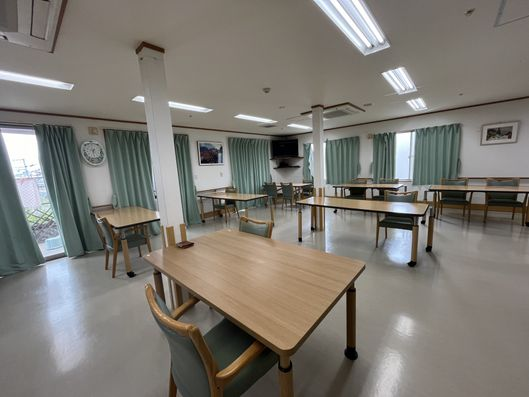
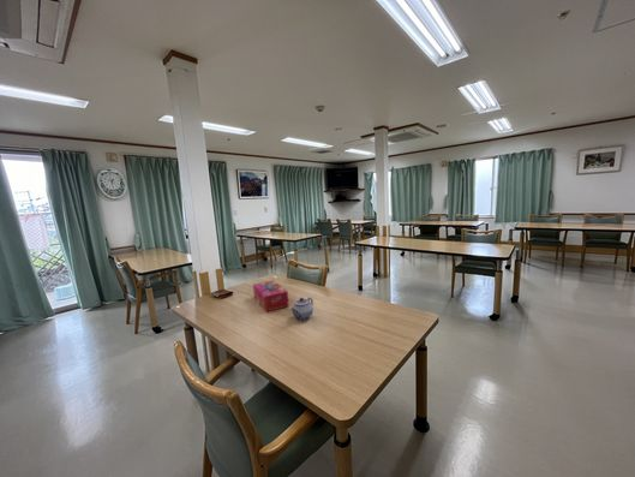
+ teapot [289,297,314,322]
+ tissue box [252,279,290,314]
